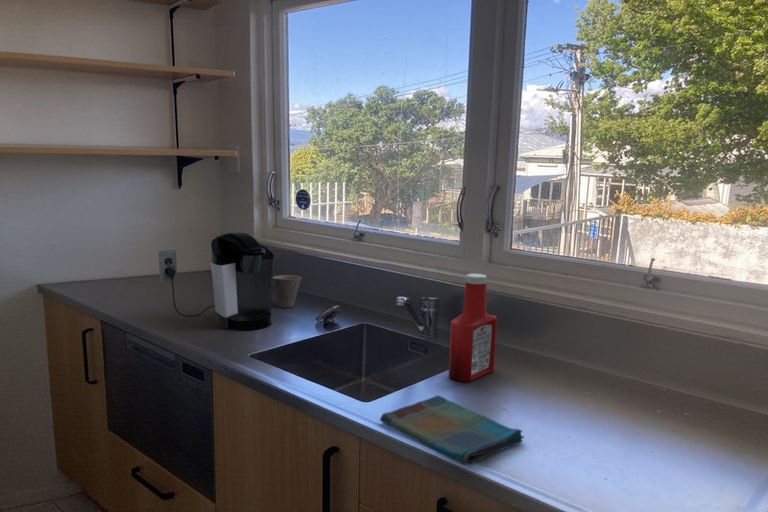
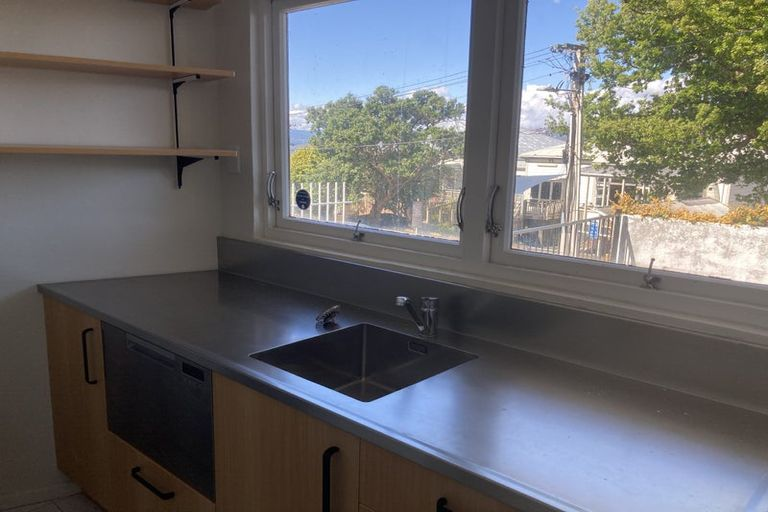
- dish towel [379,394,525,466]
- cup [272,274,302,309]
- soap bottle [448,273,498,383]
- coffee maker [158,231,275,331]
